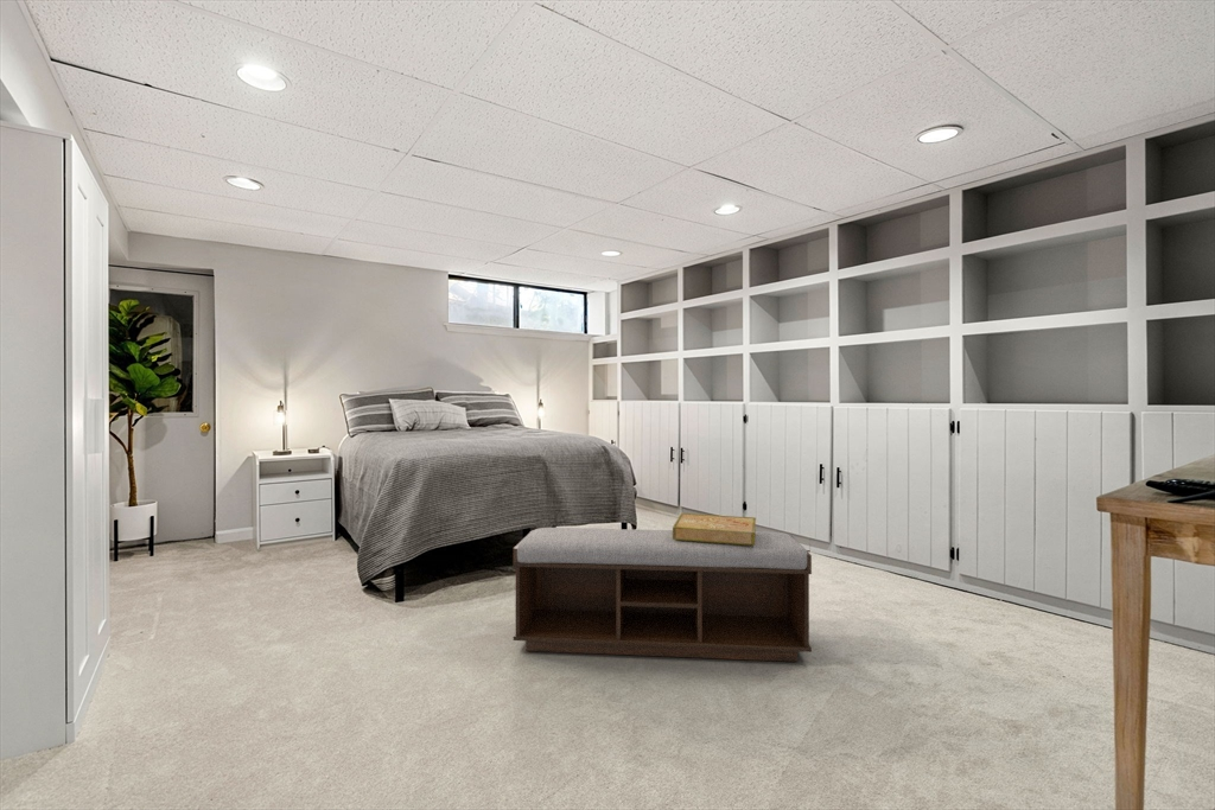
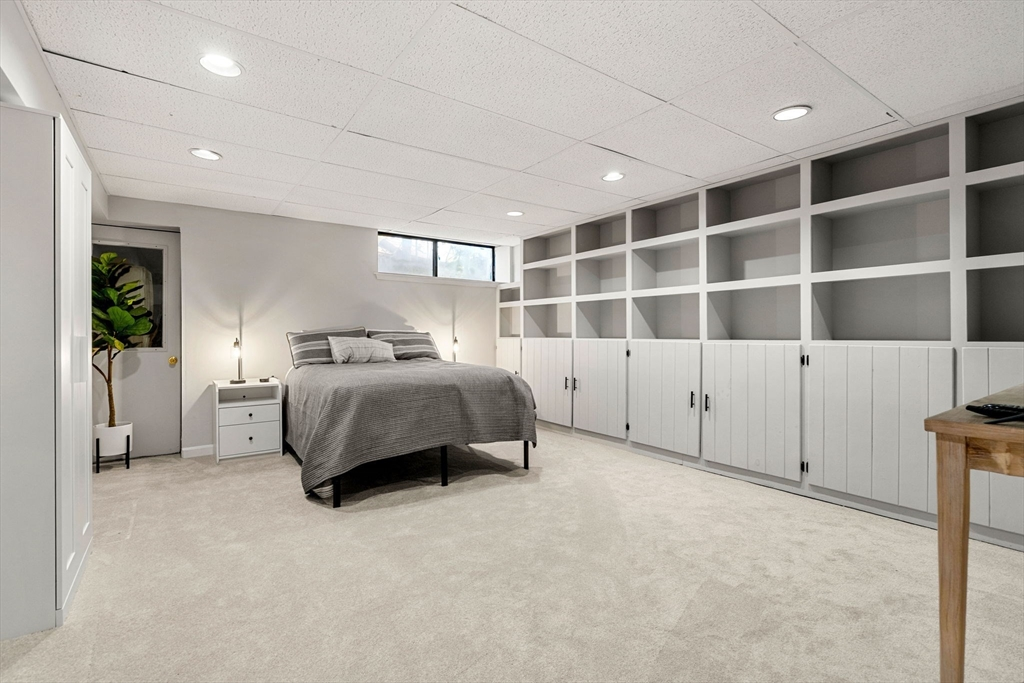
- bench [513,527,813,663]
- decorative box [672,512,757,546]
